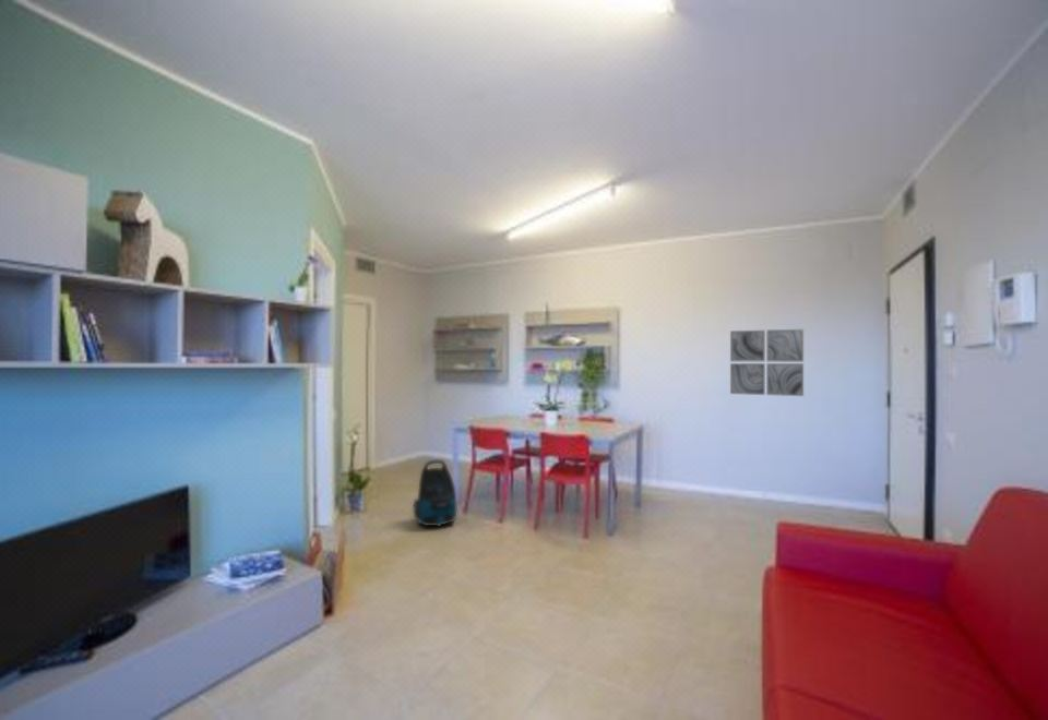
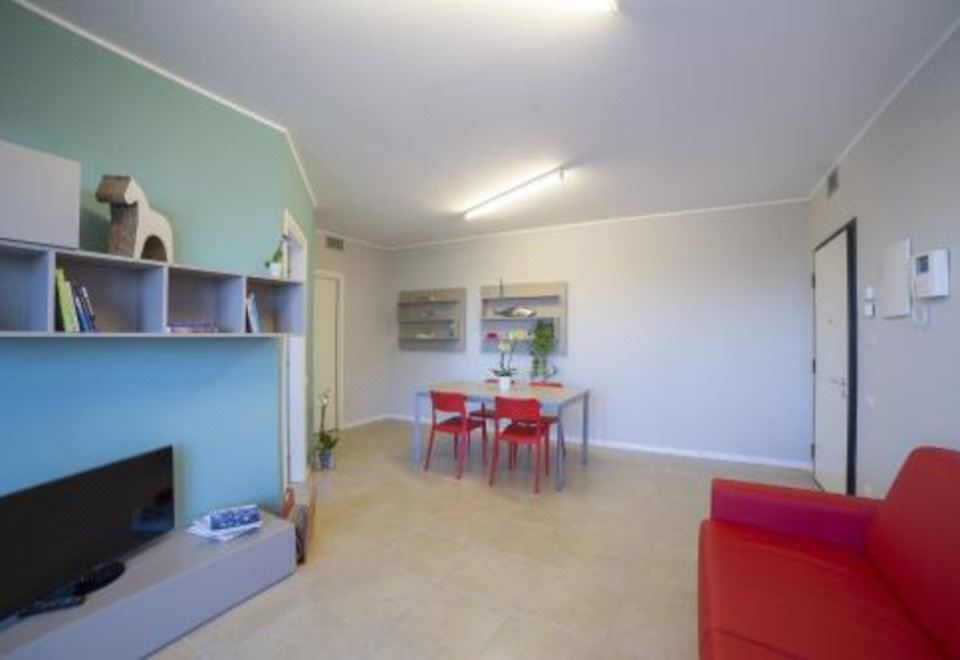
- wall art [729,328,805,397]
- vacuum cleaner [413,459,458,528]
